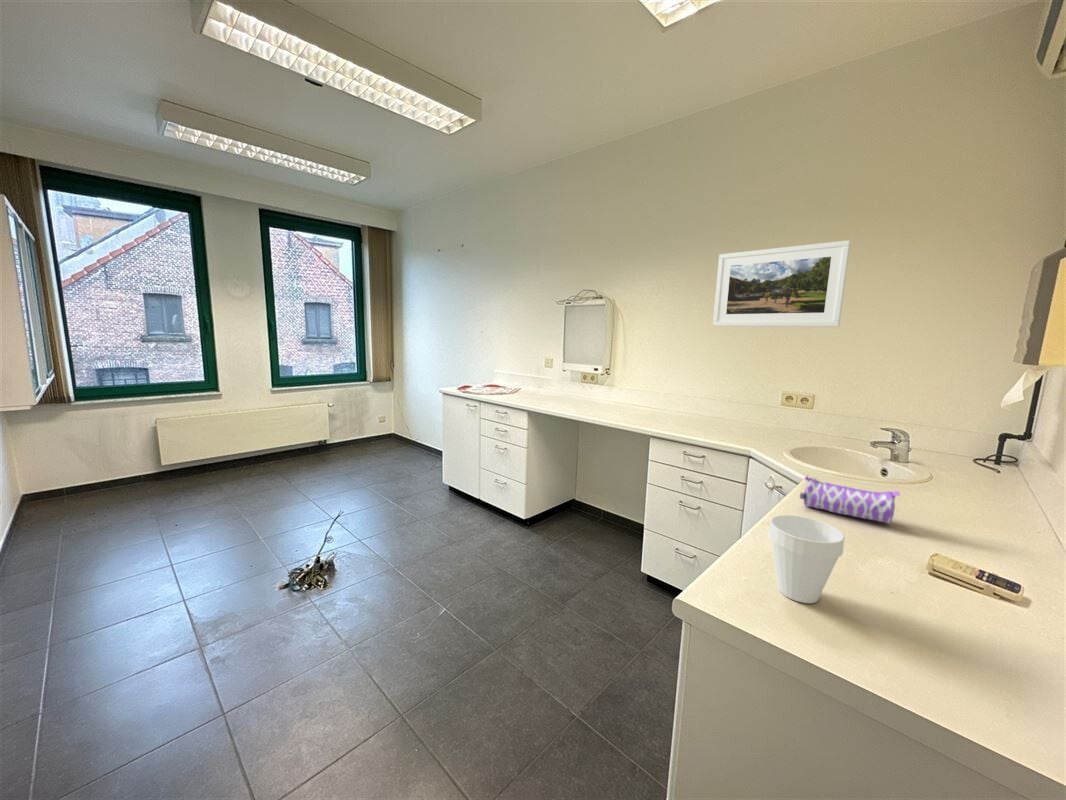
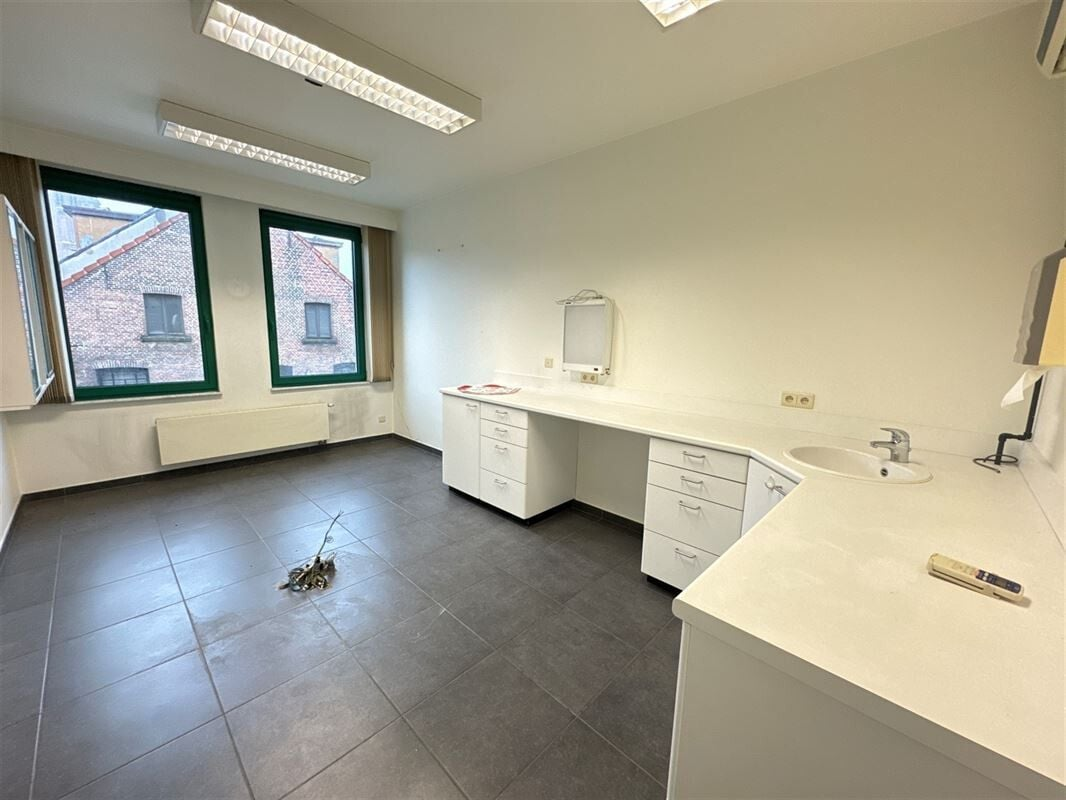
- pencil case [799,474,901,525]
- cup [767,514,846,604]
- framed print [712,239,851,327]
